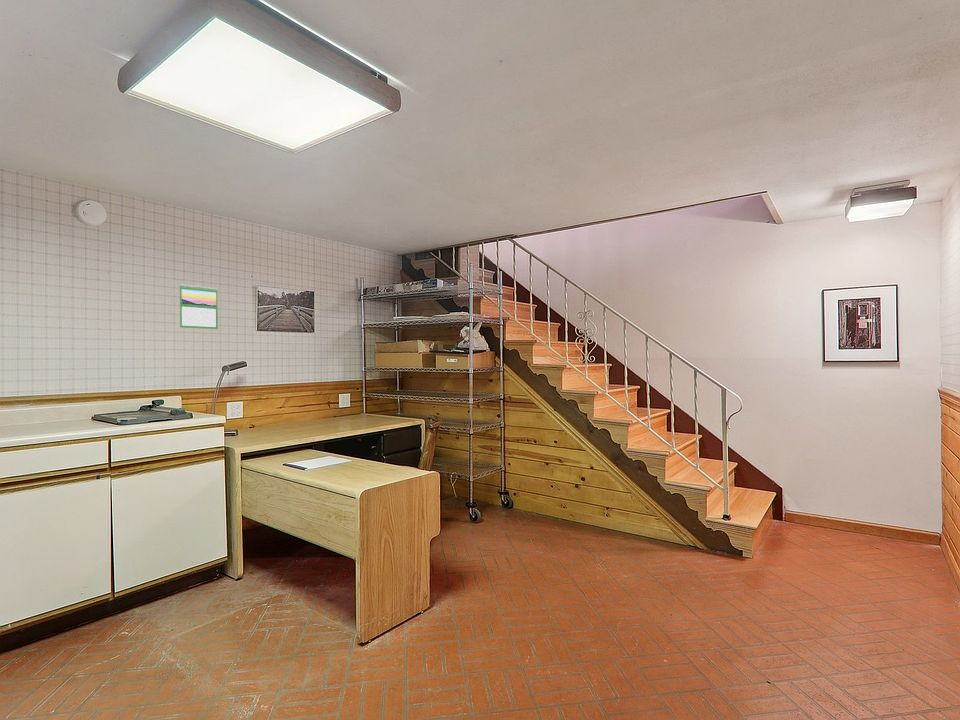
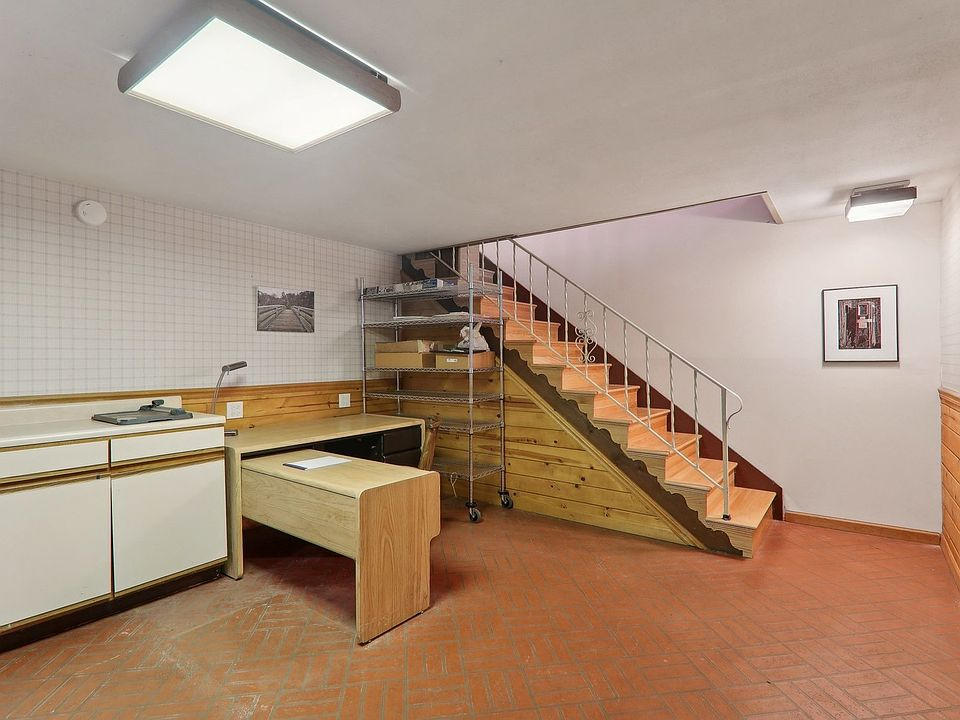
- calendar [179,283,219,330]
